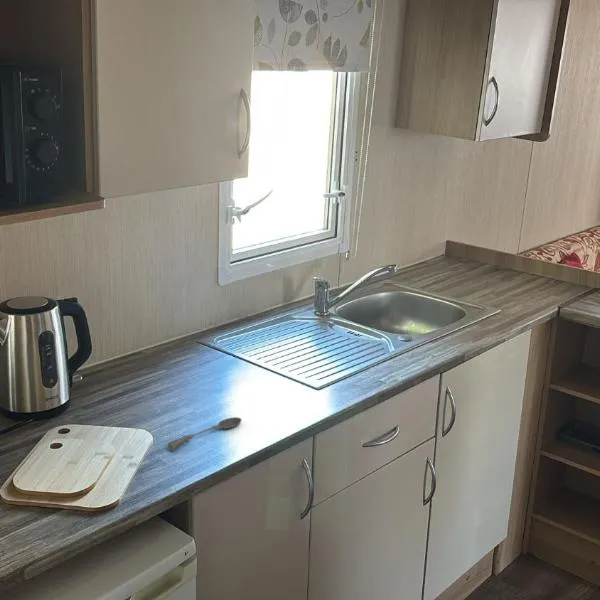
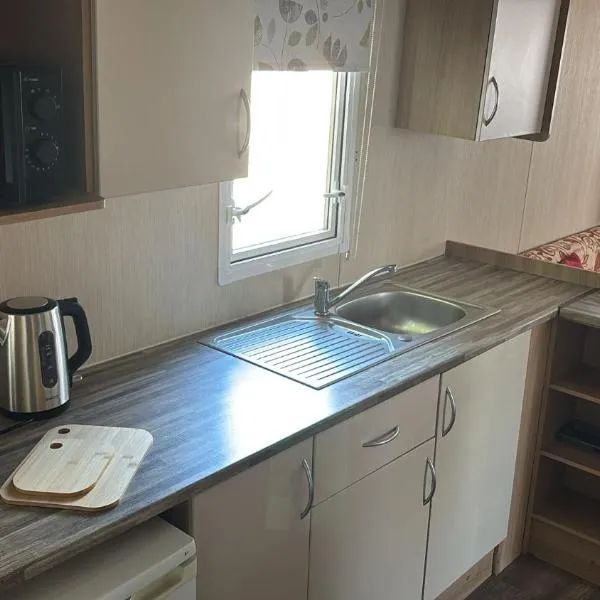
- soupspoon [167,416,242,452]
